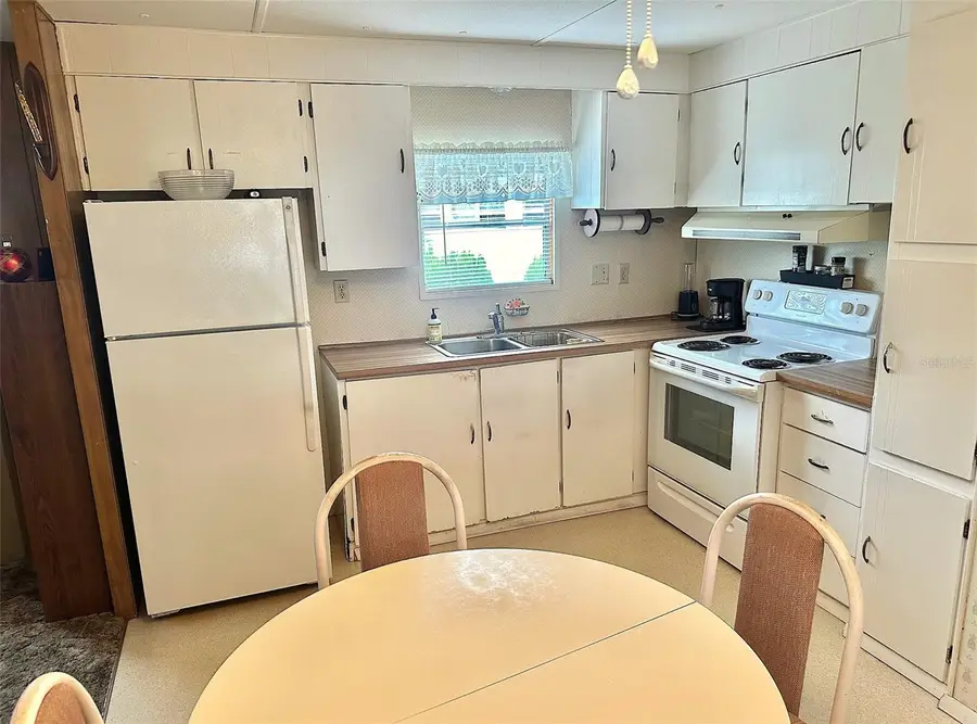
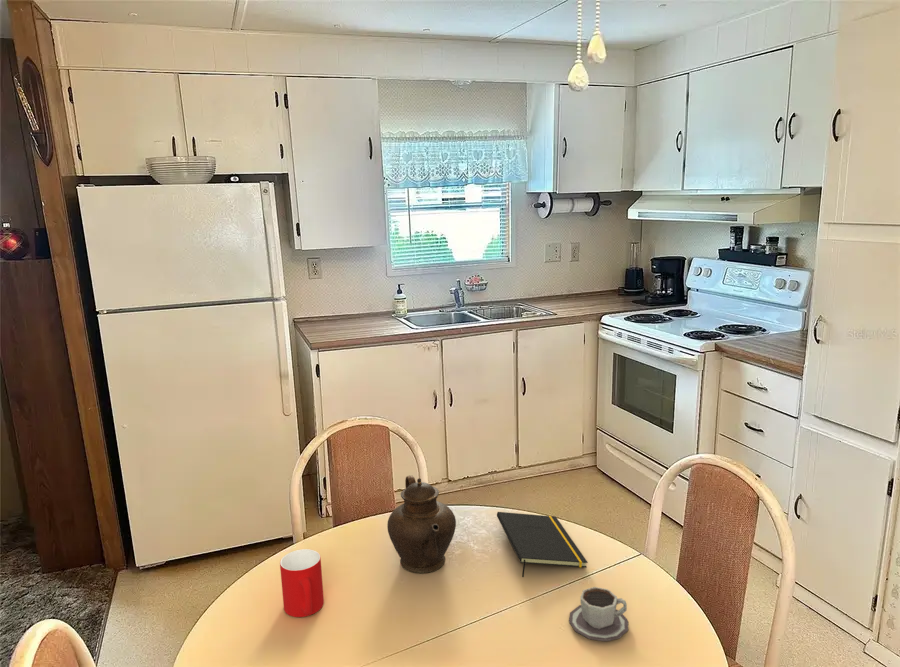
+ notepad [496,511,589,578]
+ cup [568,586,630,642]
+ cup [279,548,325,618]
+ teapot [386,474,457,574]
